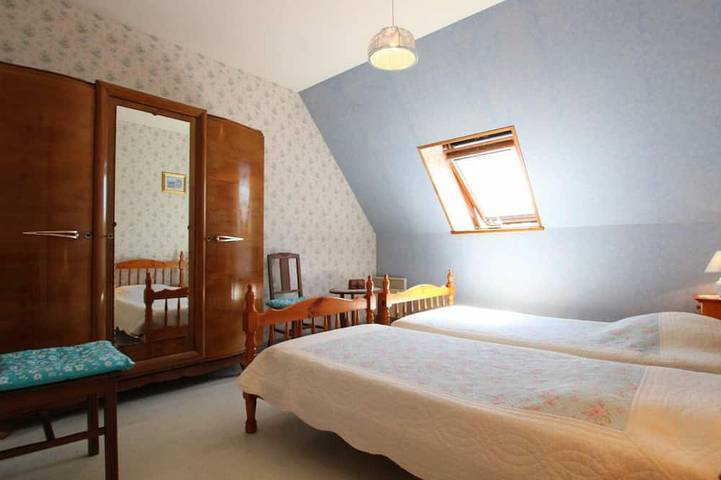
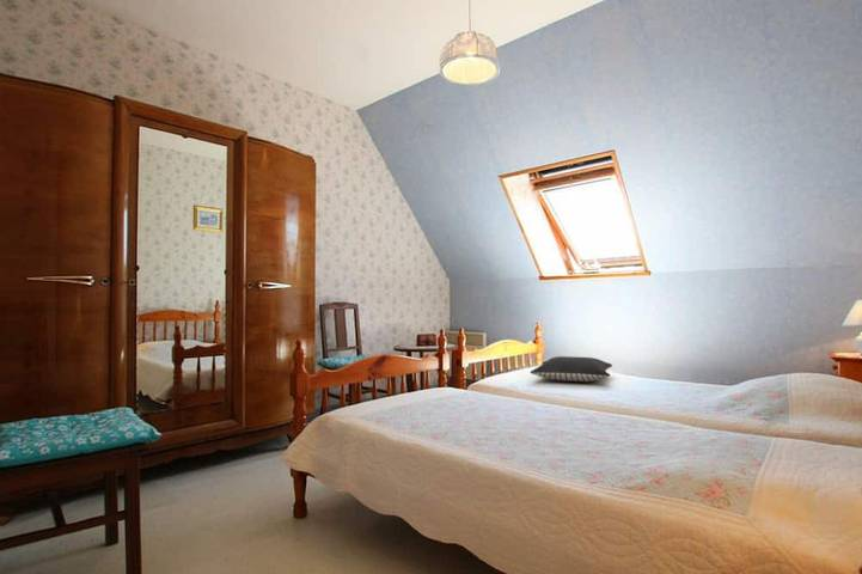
+ pillow [528,355,613,383]
